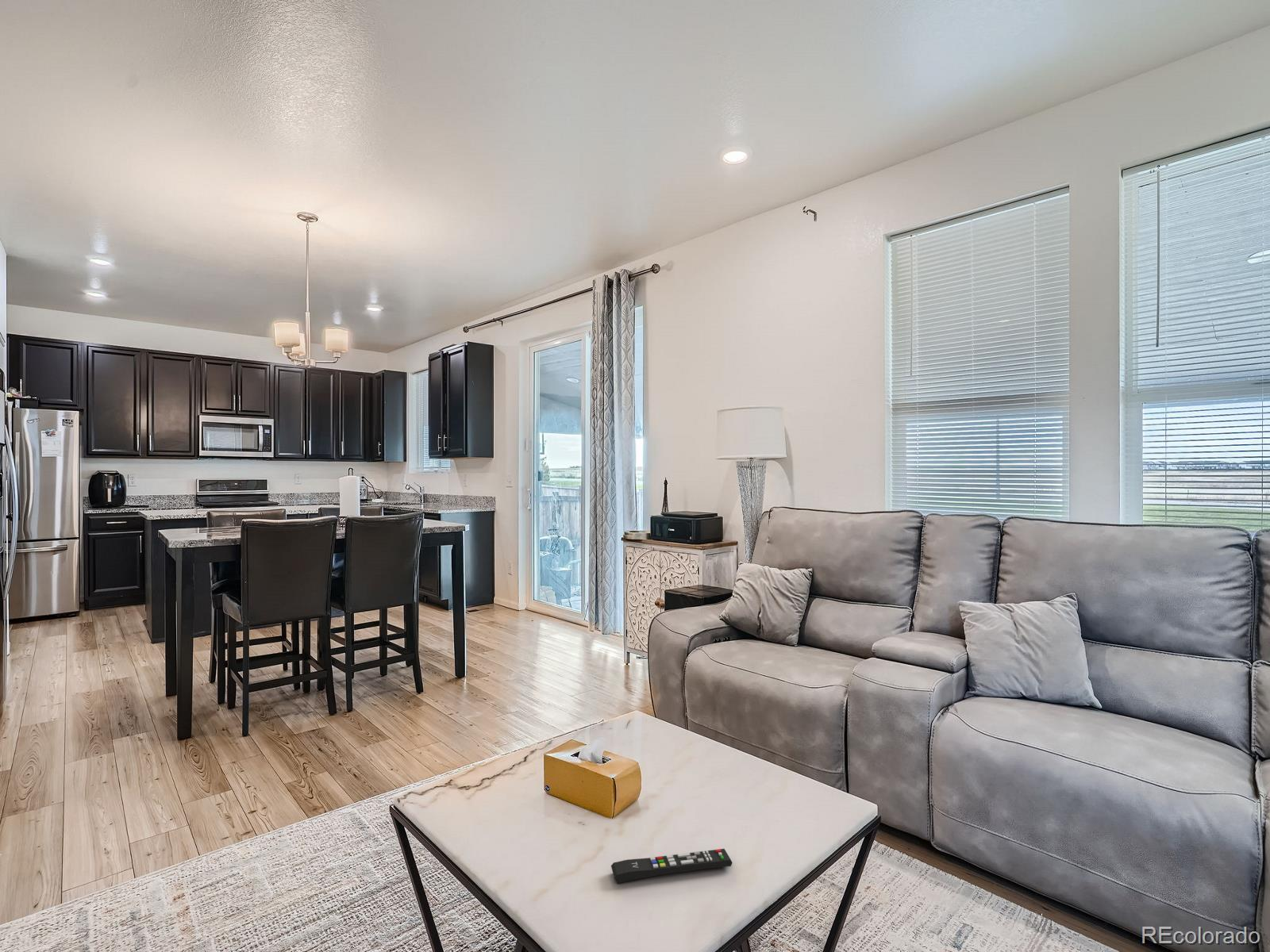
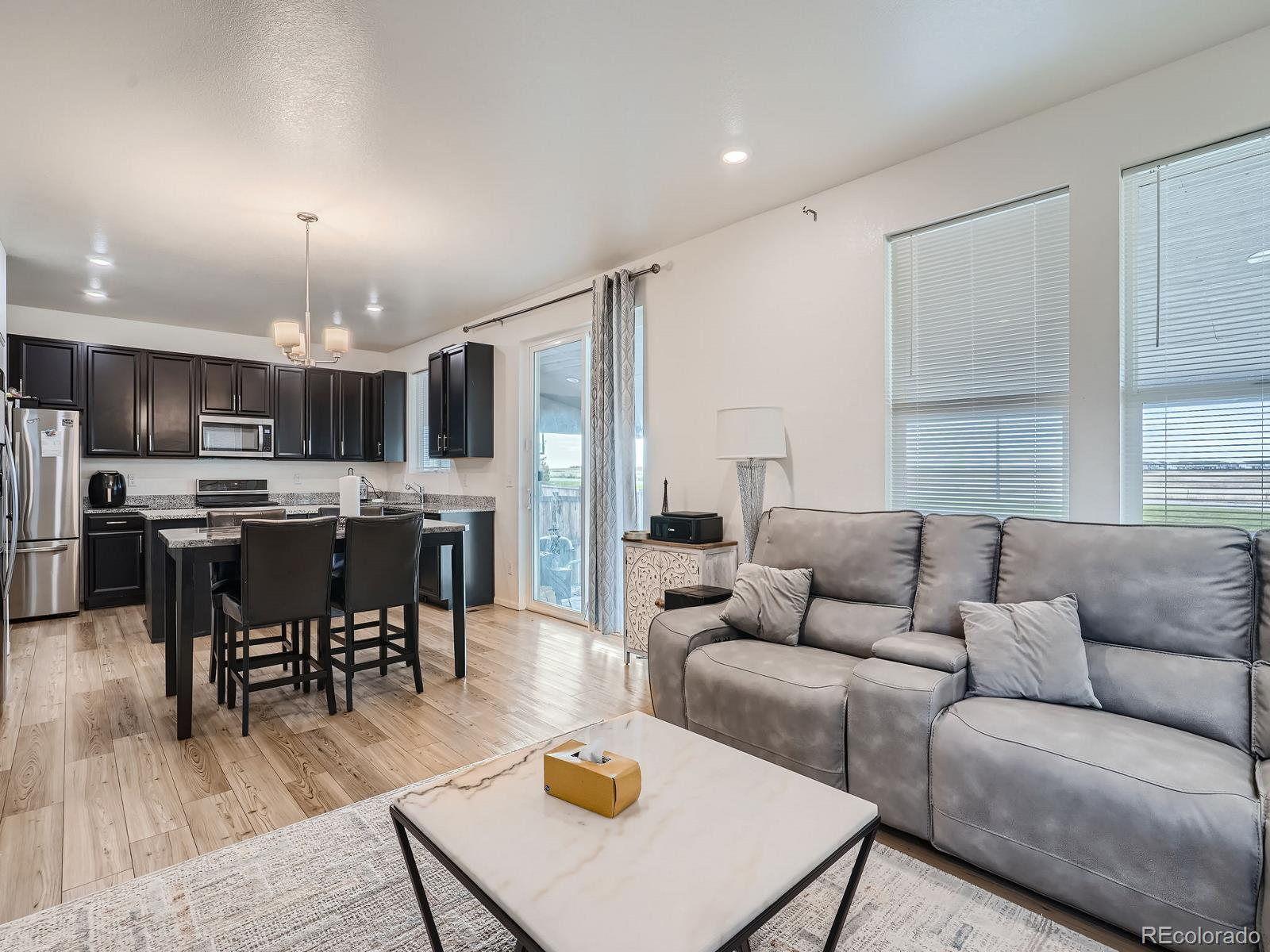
- remote control [610,848,733,884]
